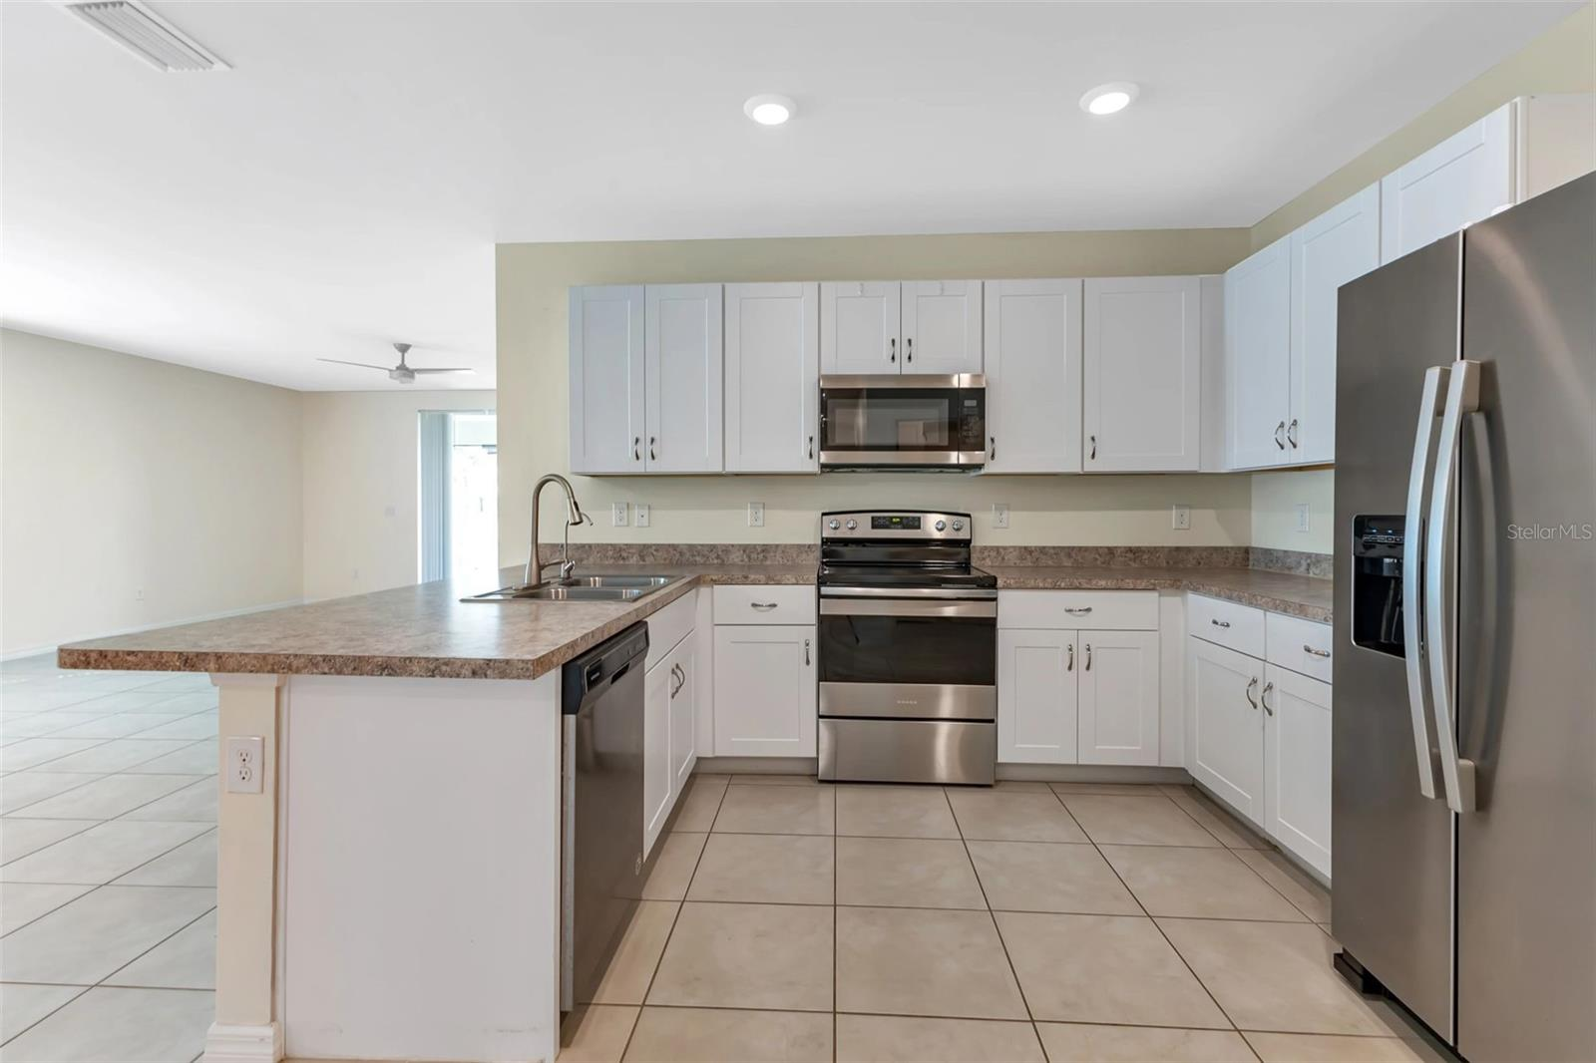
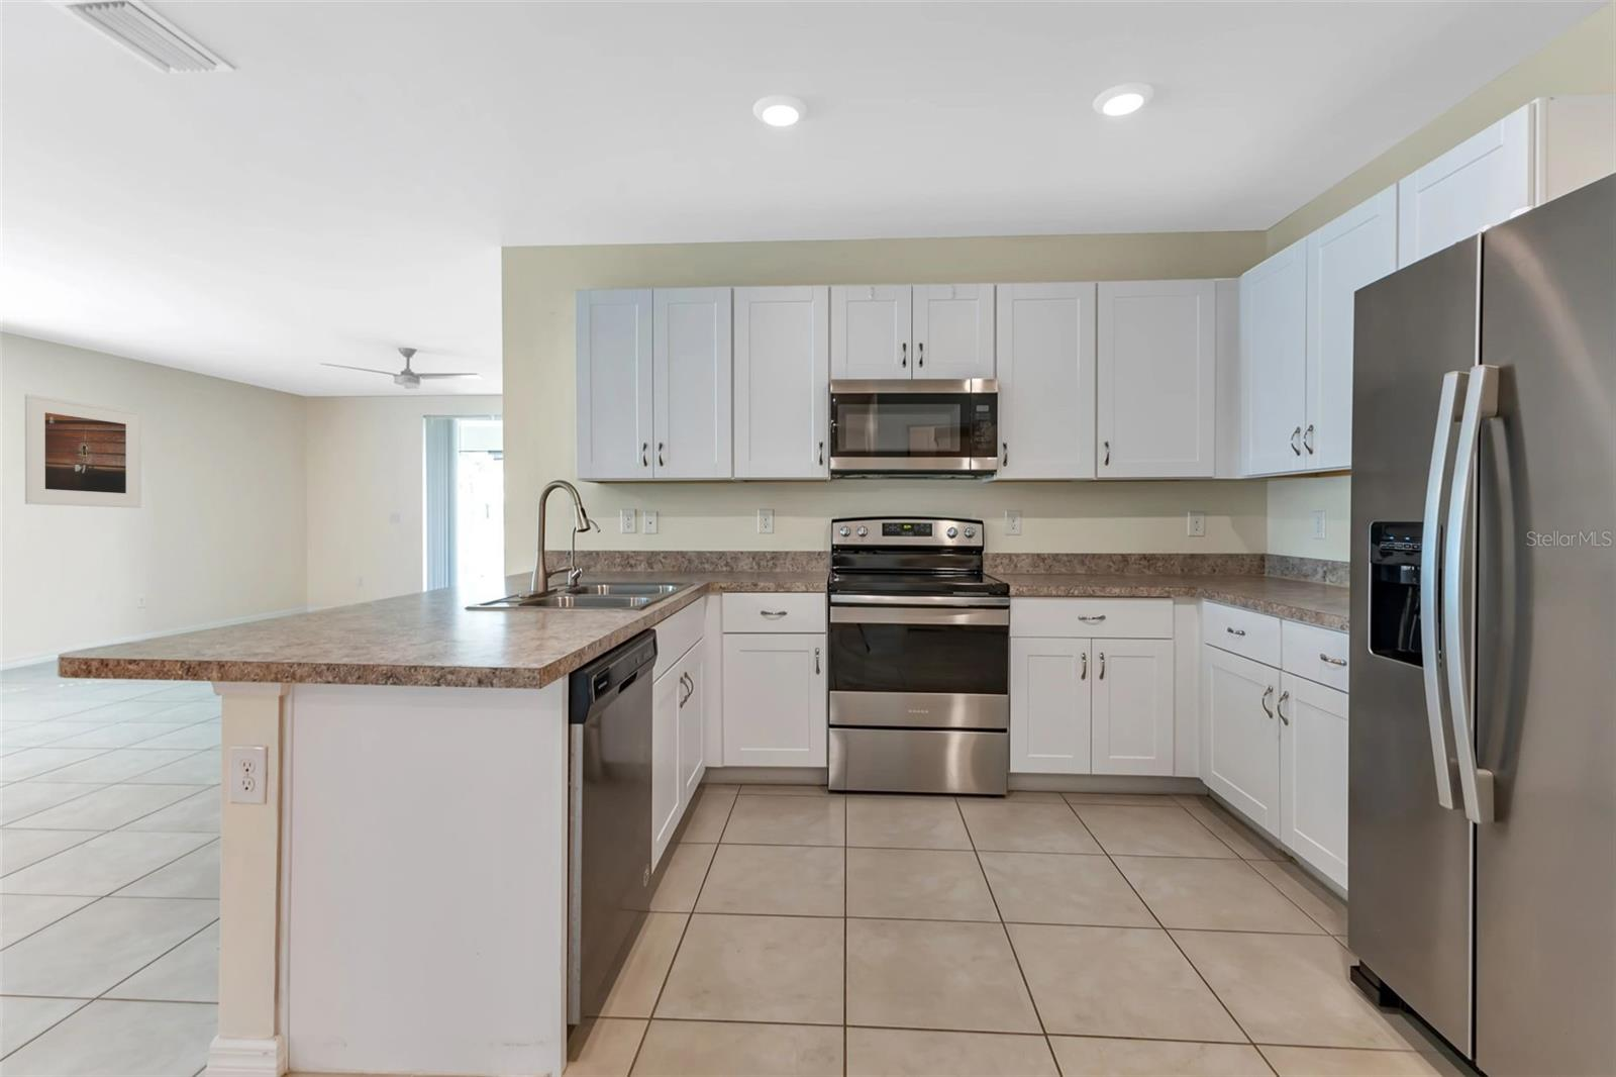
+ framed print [24,393,142,510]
